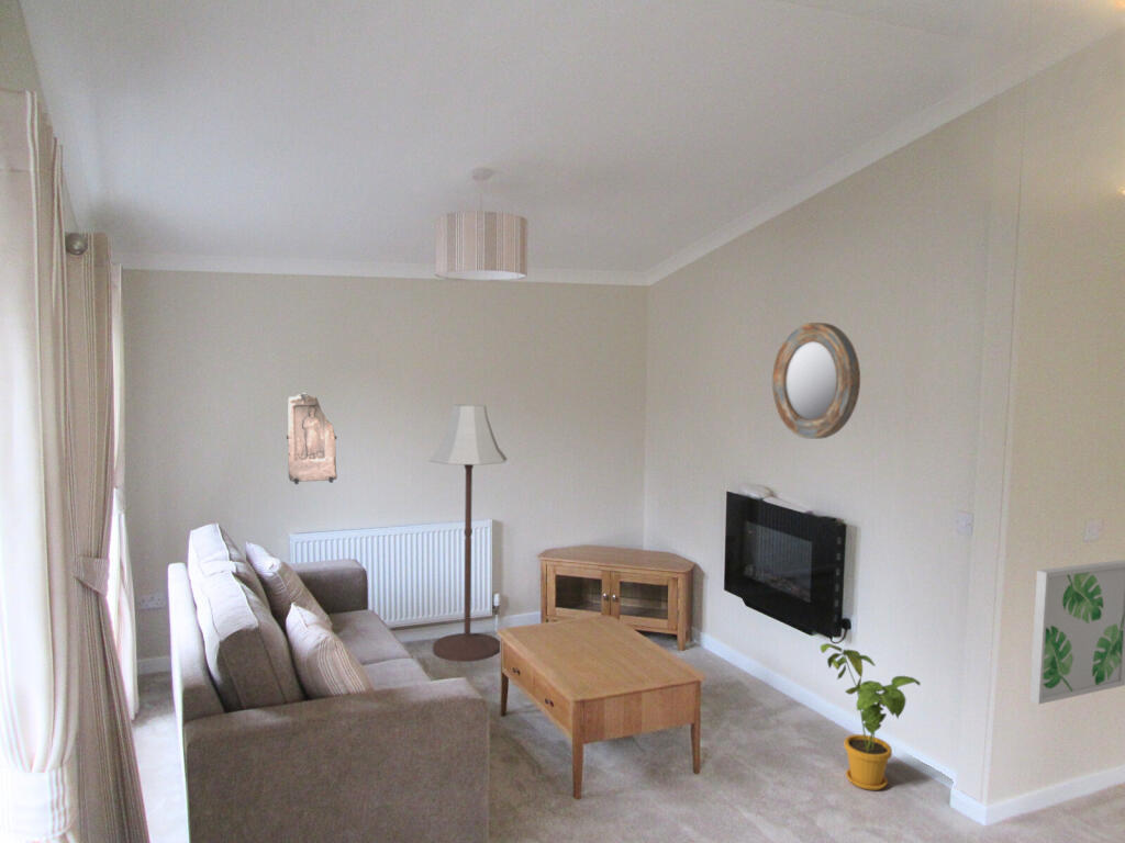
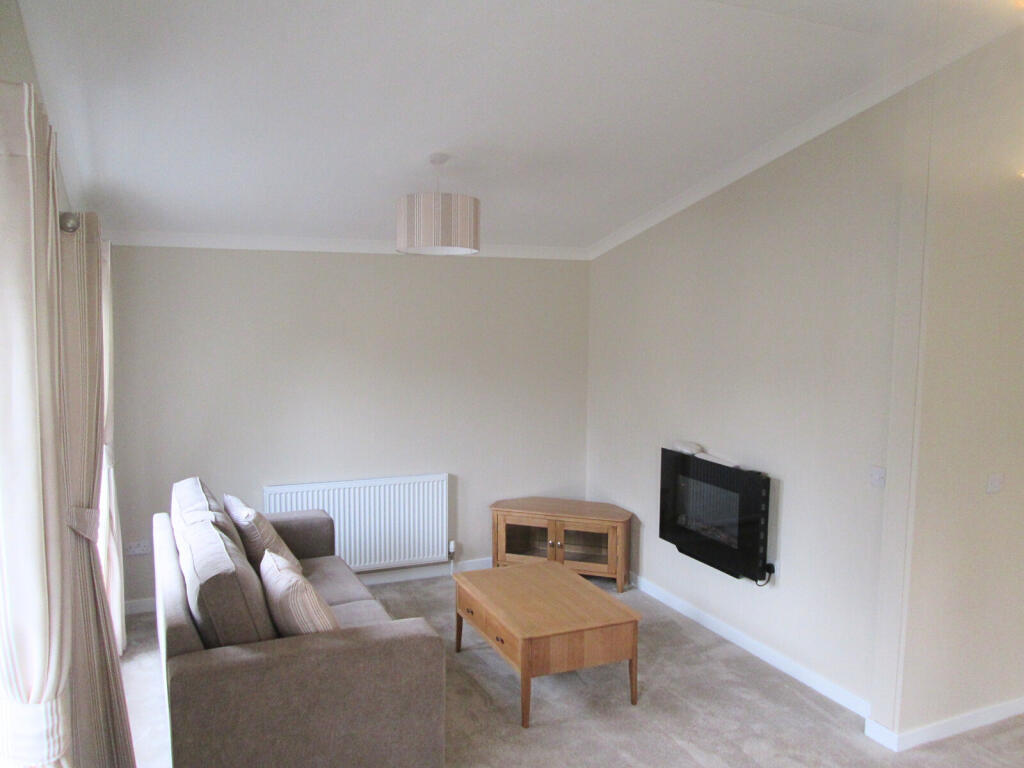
- relief sculpture [286,392,338,485]
- wall art [1028,559,1125,706]
- house plant [820,642,922,791]
- home mirror [771,322,861,440]
- floor lamp [428,404,509,663]
